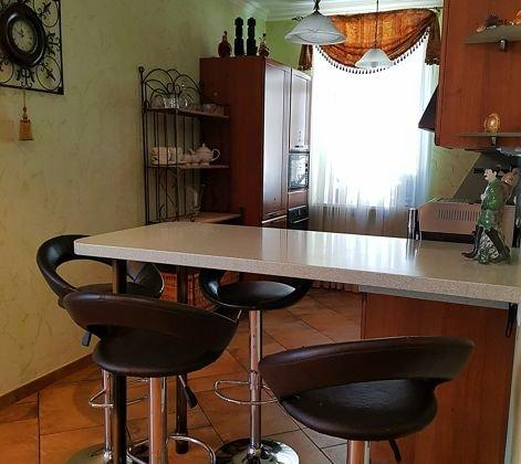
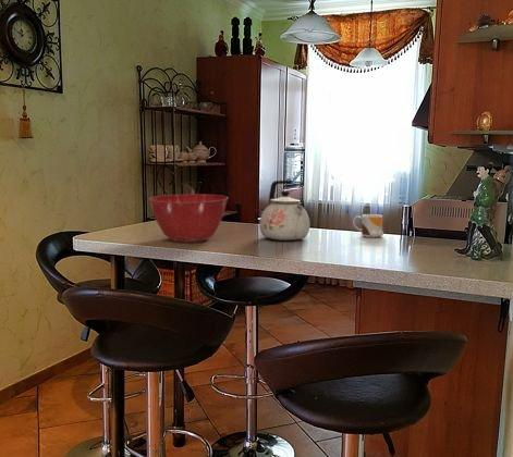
+ mixing bowl [148,193,229,244]
+ kettle [258,180,310,242]
+ mug [352,213,384,239]
